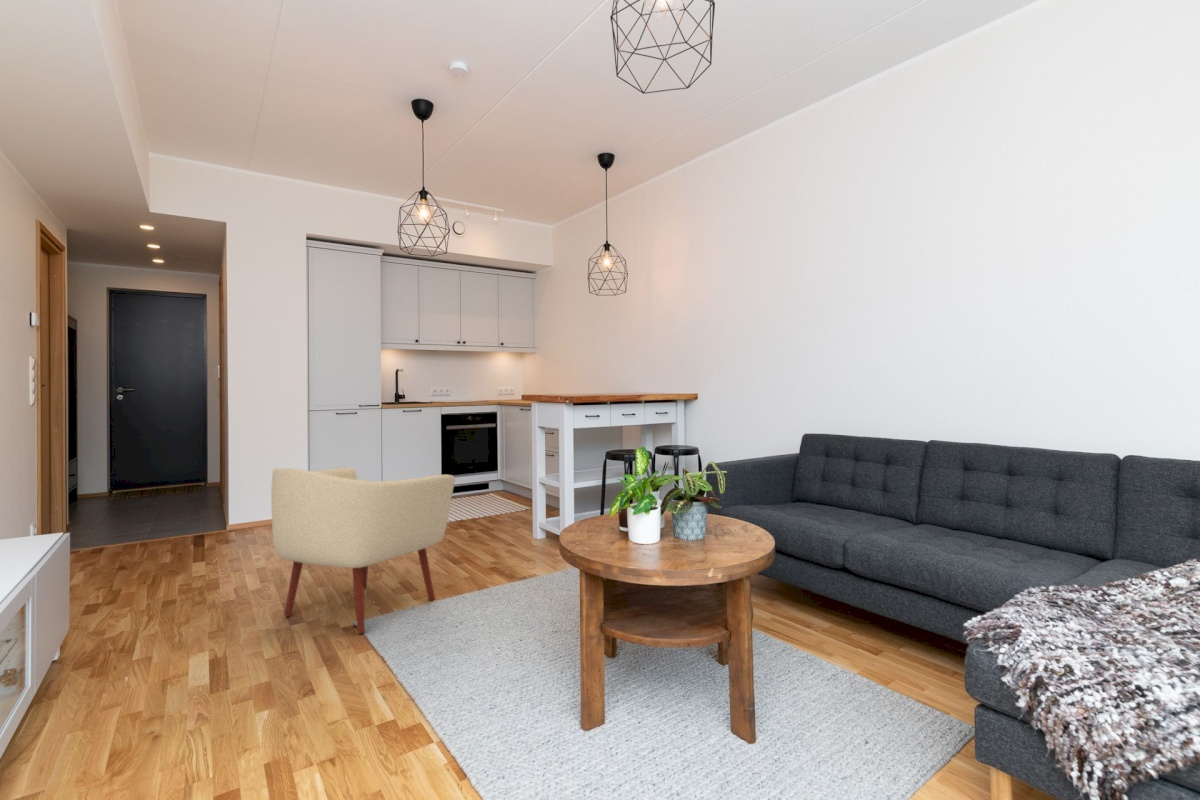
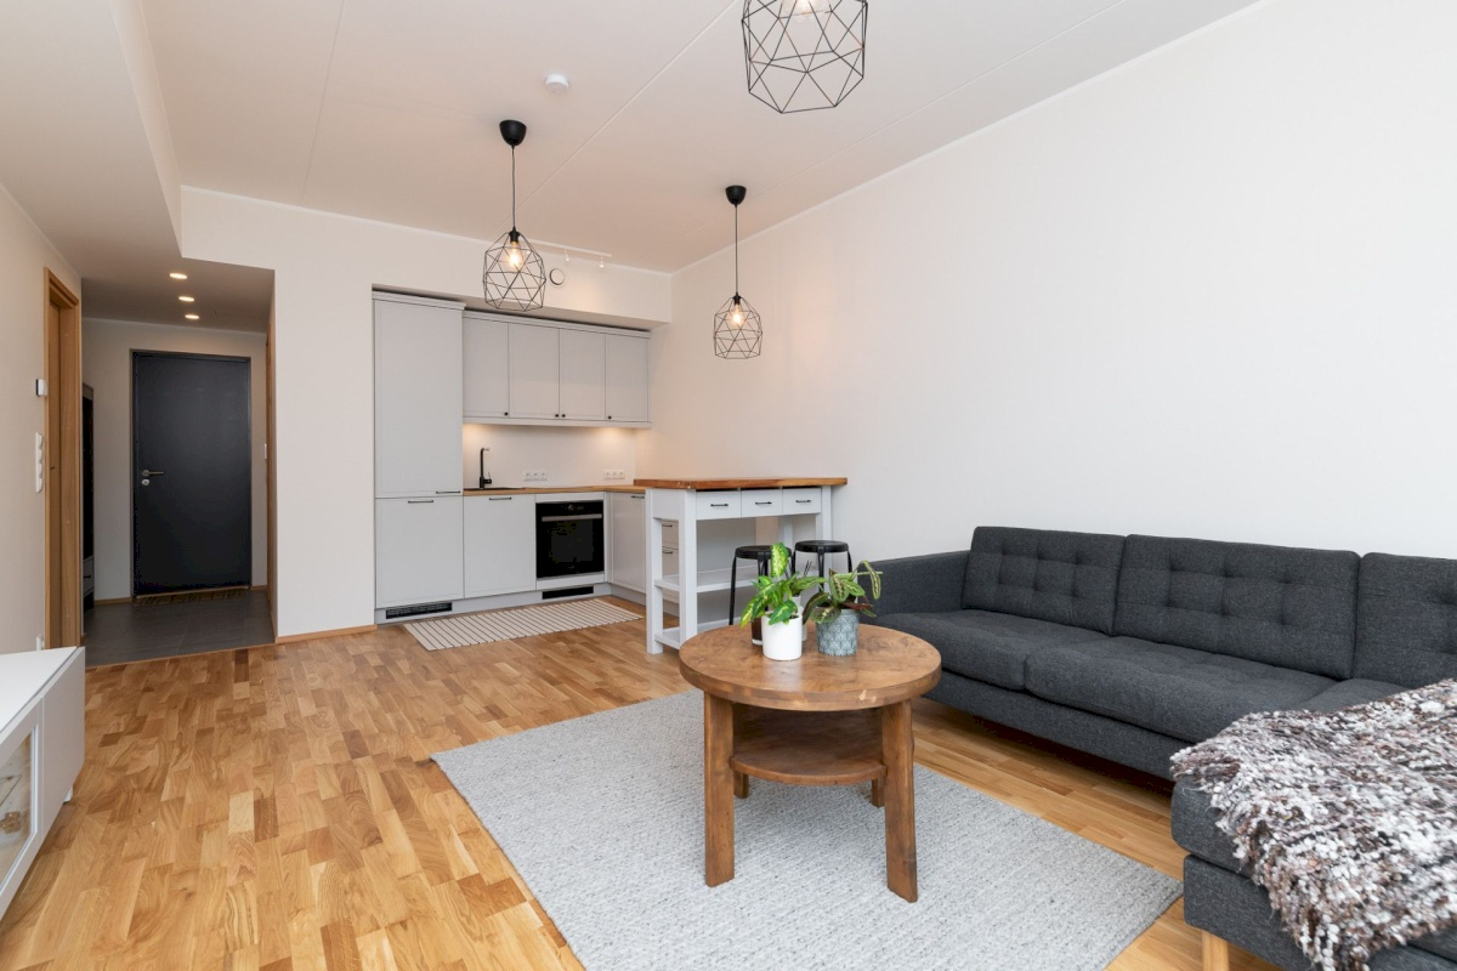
- armchair [270,467,456,635]
